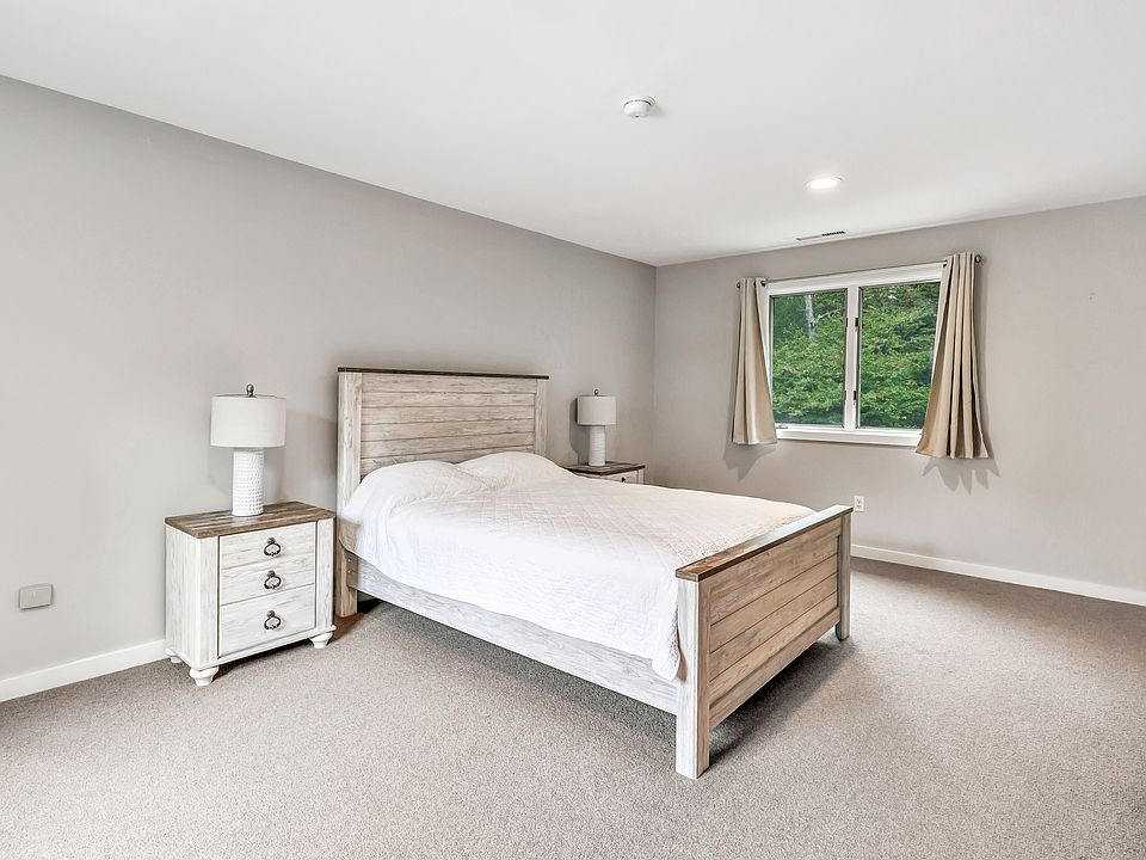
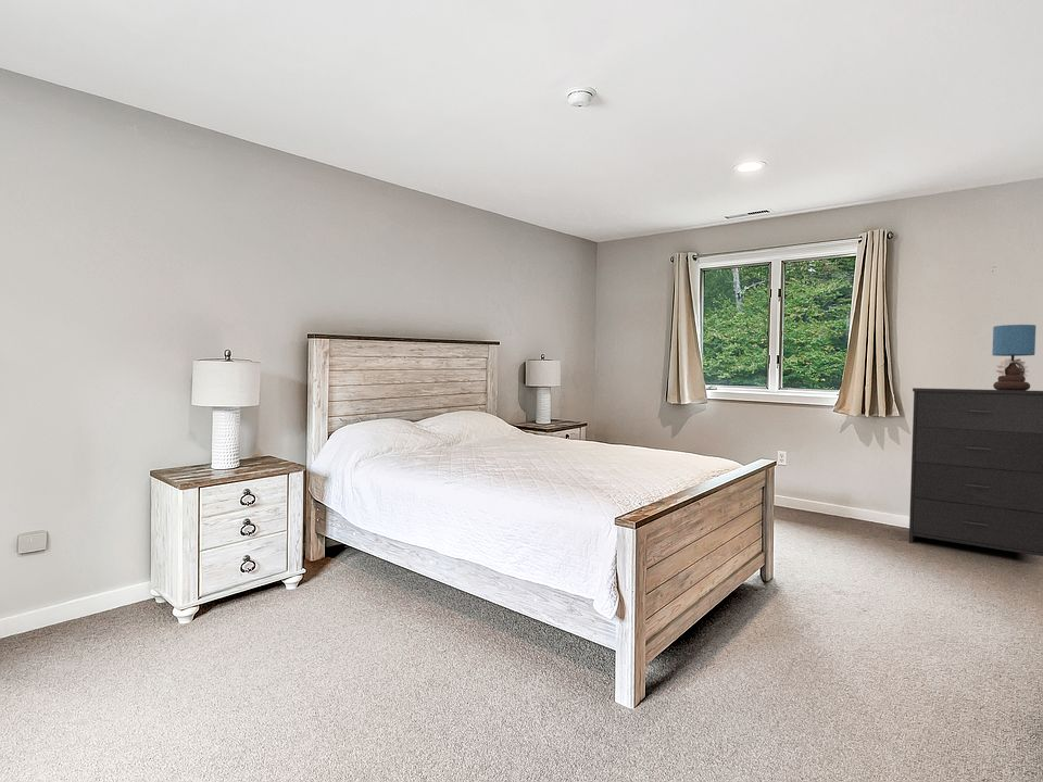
+ table lamp [991,324,1036,391]
+ dresser [908,387,1043,557]
